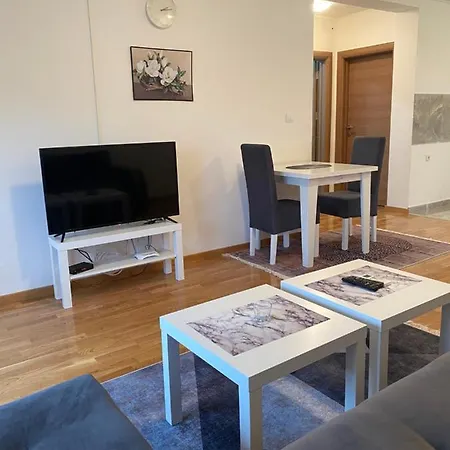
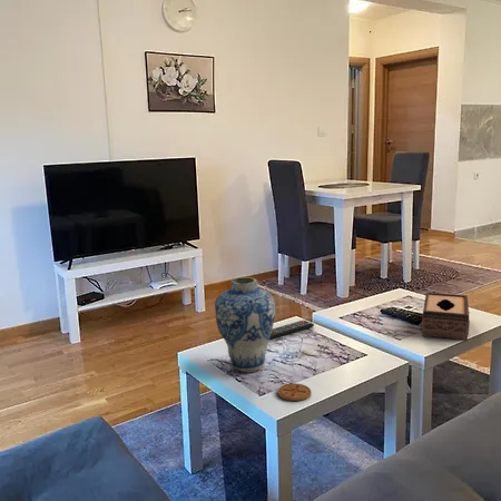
+ remote control [269,318,315,341]
+ coaster [277,382,312,402]
+ tissue box [421,292,471,342]
+ vase [214,276,276,373]
